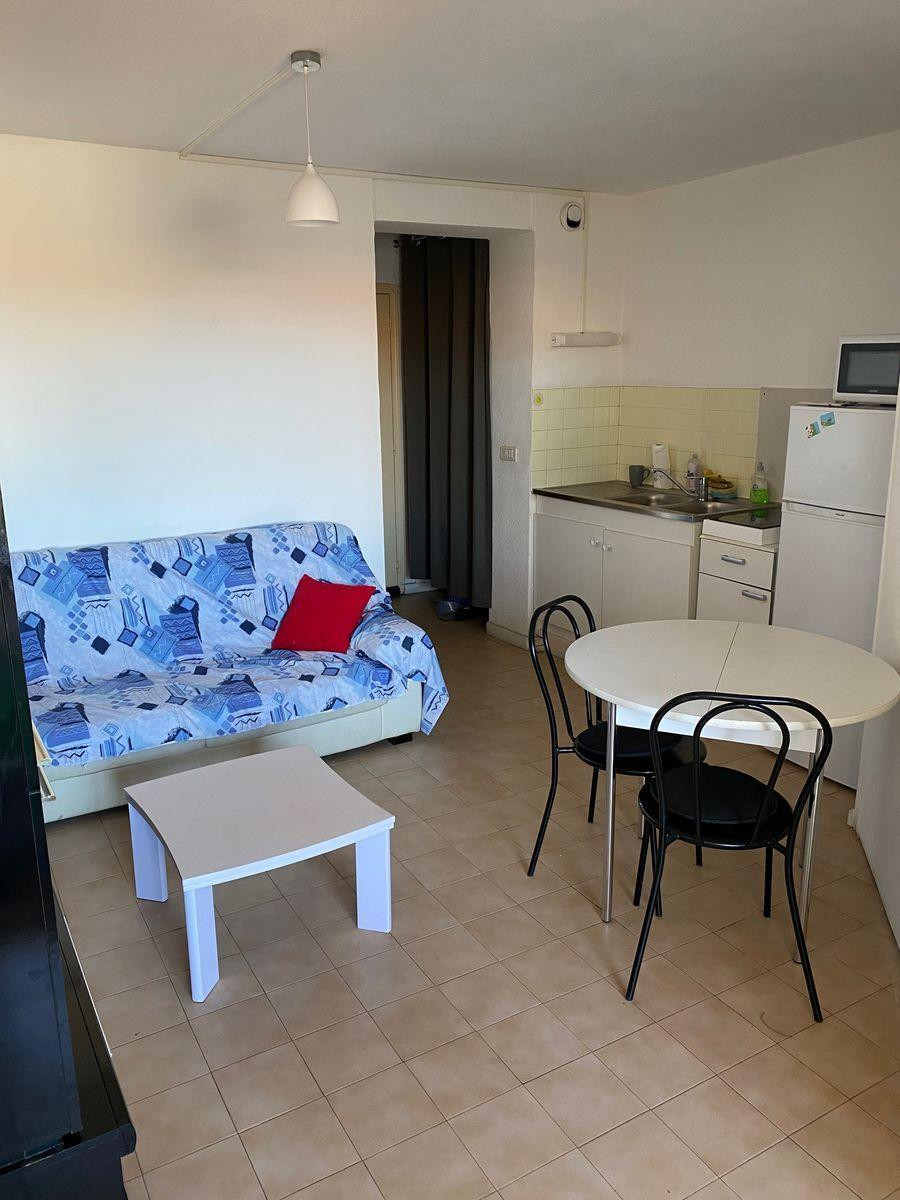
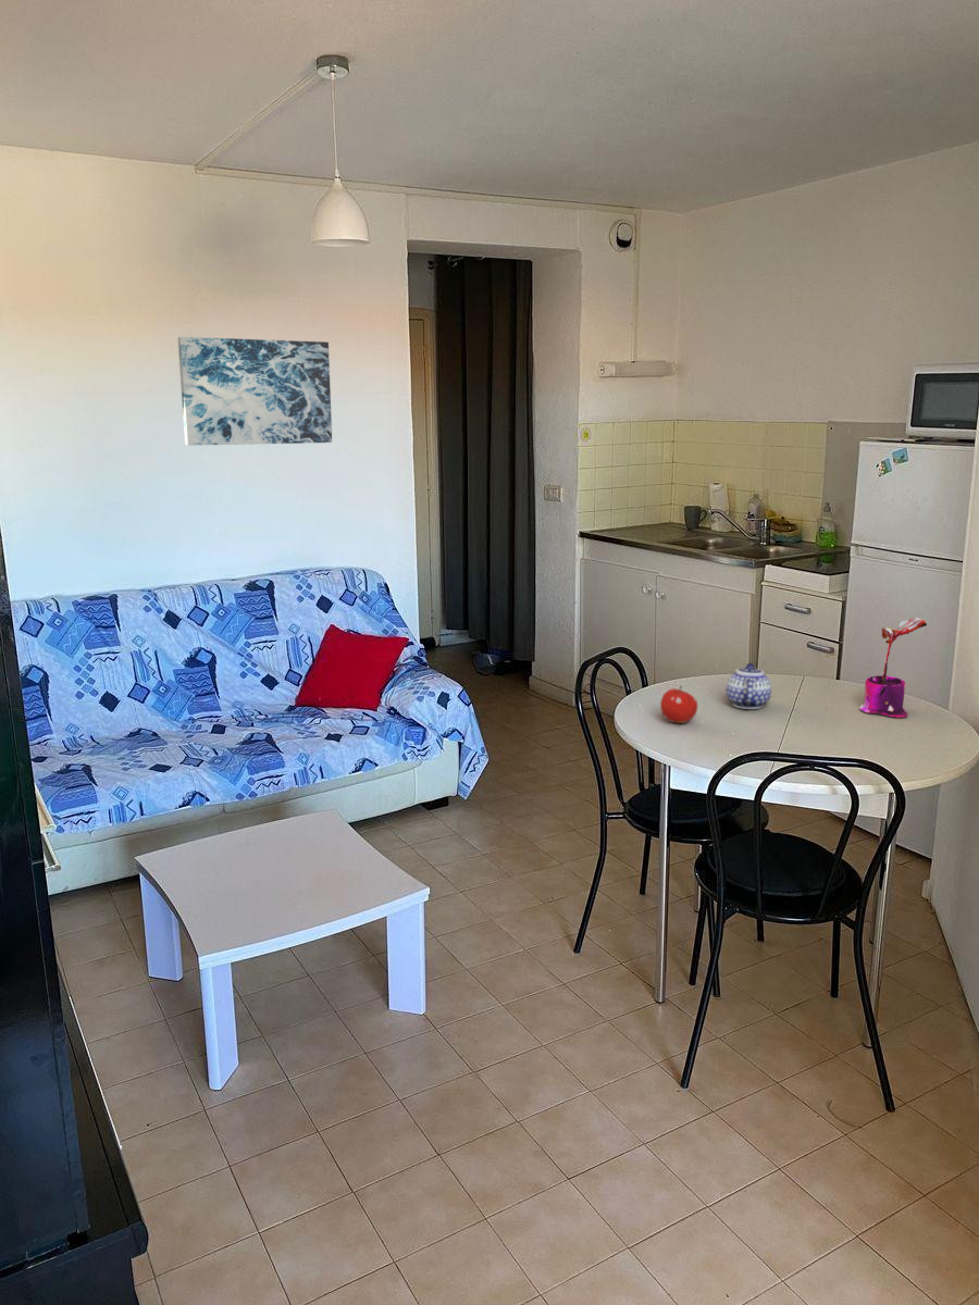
+ teapot [726,662,772,710]
+ fruit [659,685,698,724]
+ potted plant [858,617,928,719]
+ wall art [177,336,333,446]
